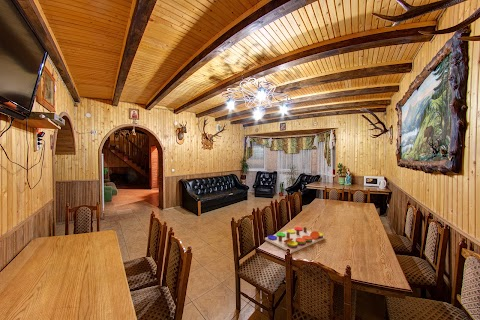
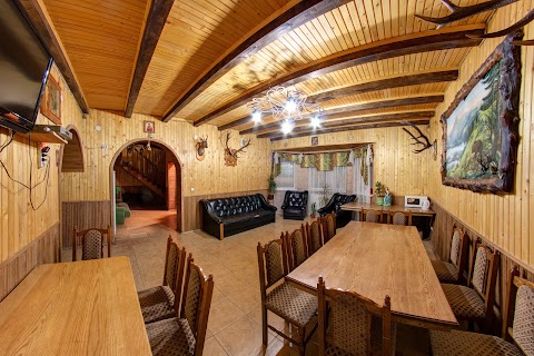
- board game [264,226,326,254]
